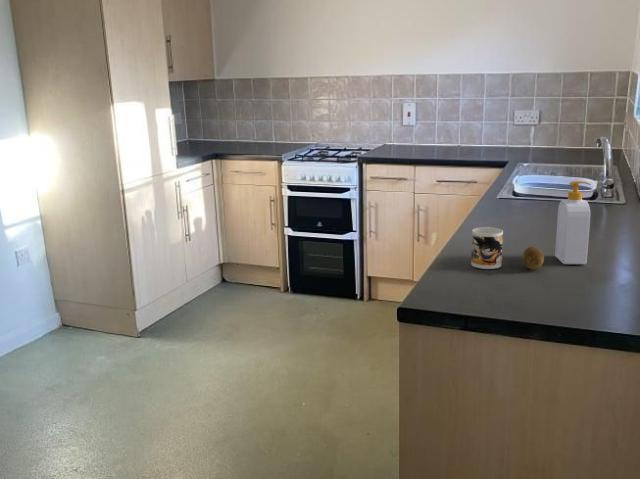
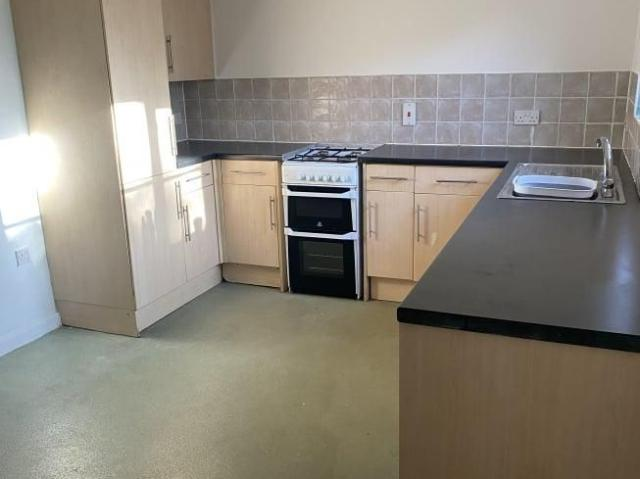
- fruit [522,246,545,271]
- soap bottle [554,180,591,265]
- mug [470,226,504,270]
